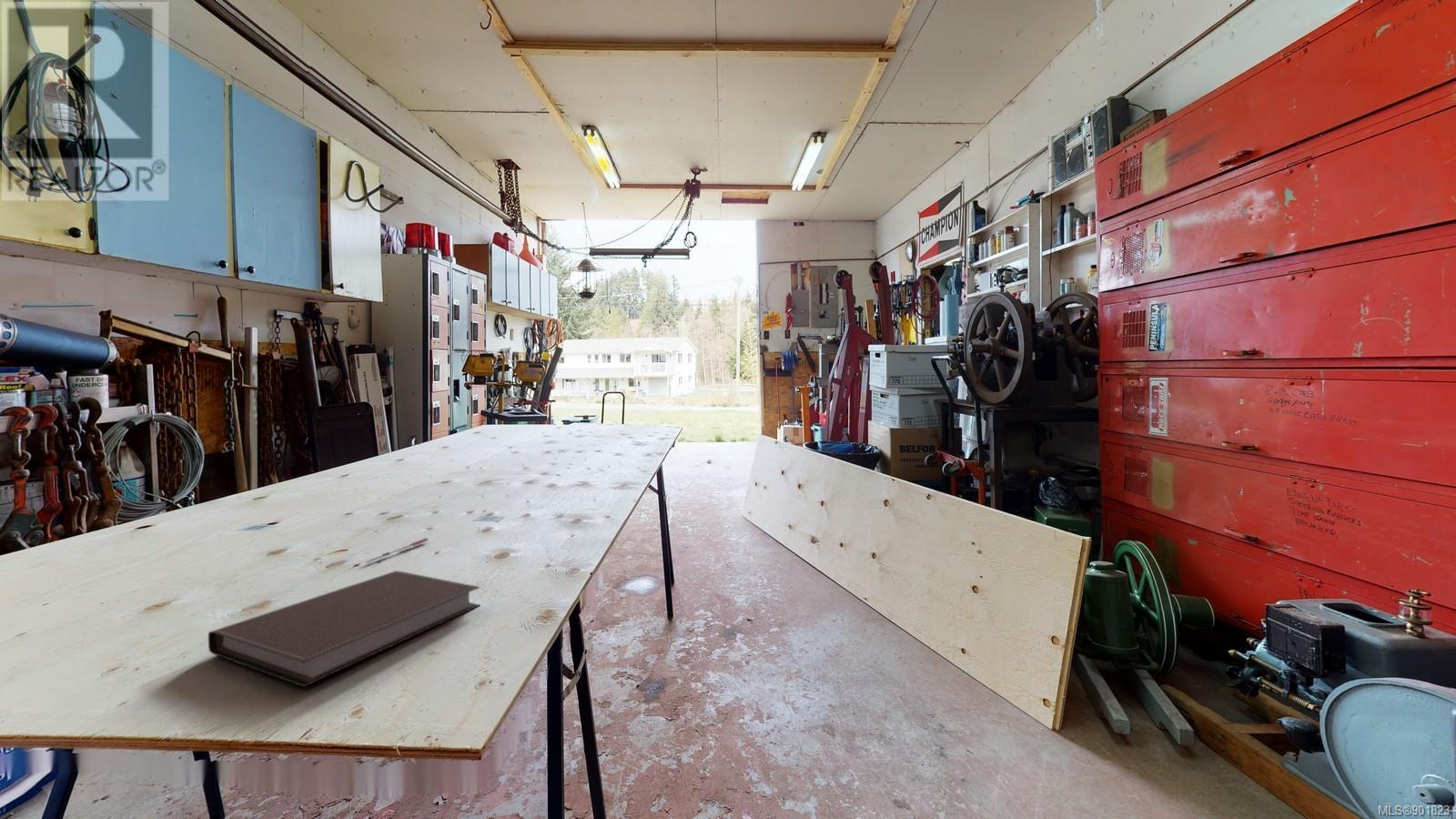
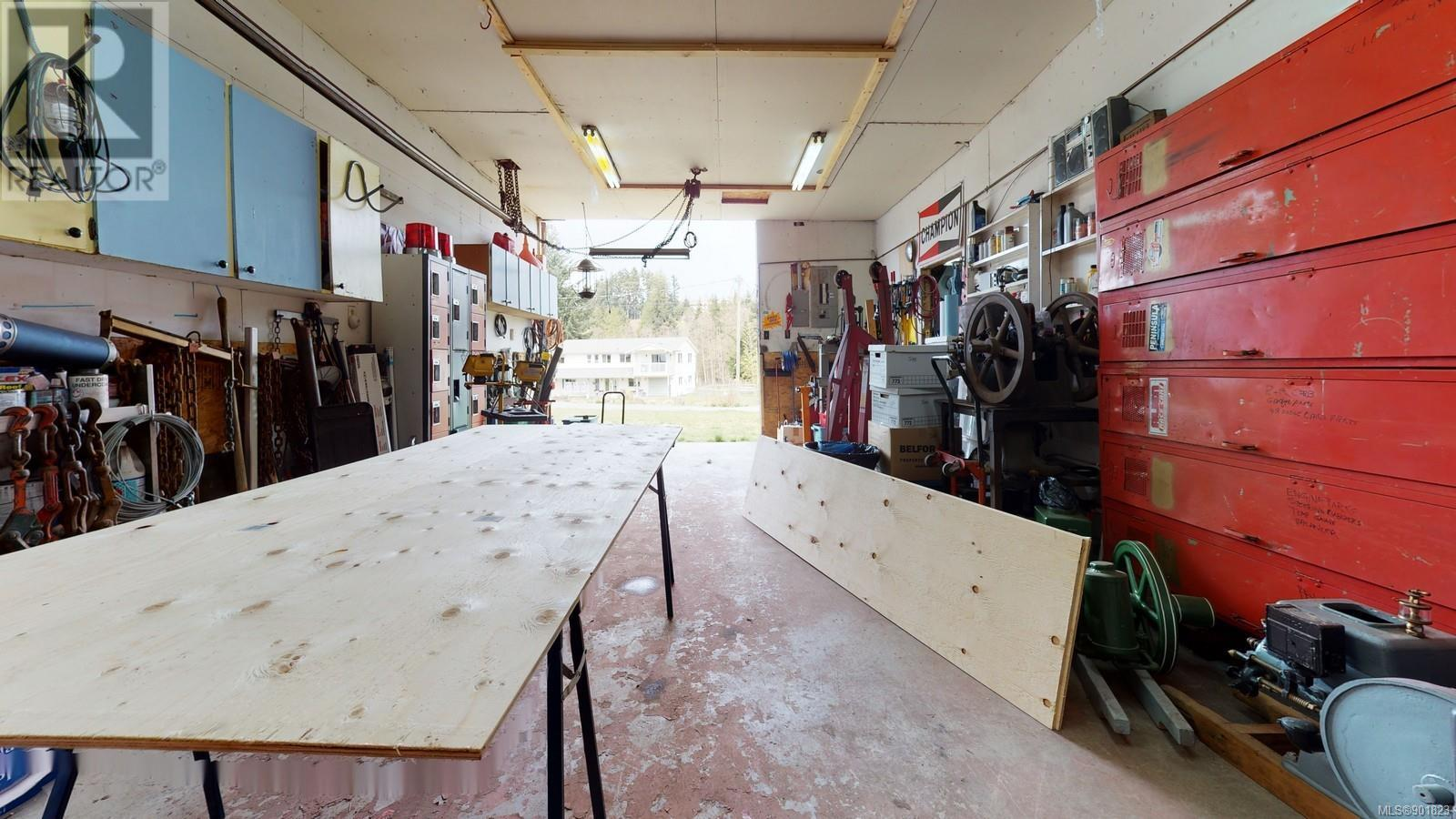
- pen [364,537,429,564]
- notebook [207,570,481,688]
